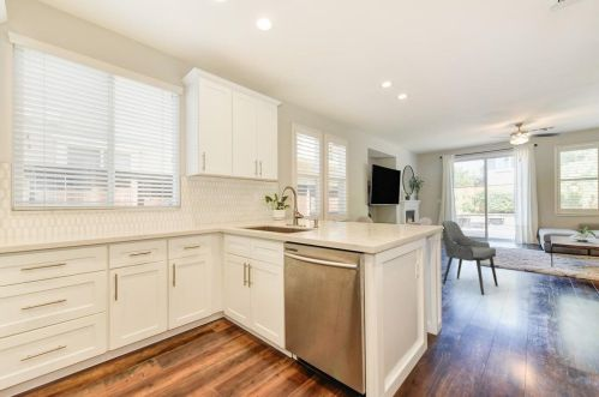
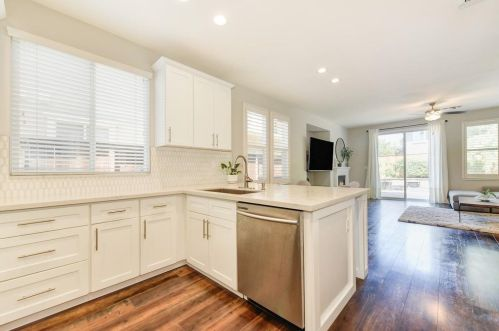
- dining chair [441,219,499,296]
